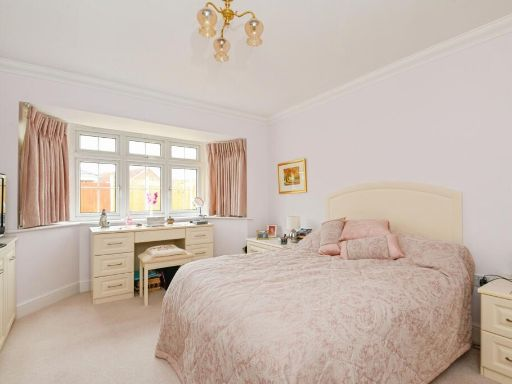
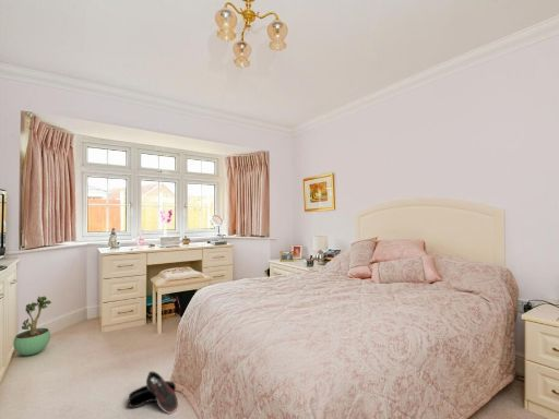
+ potted plant [12,295,52,357]
+ shoe [128,370,179,415]
